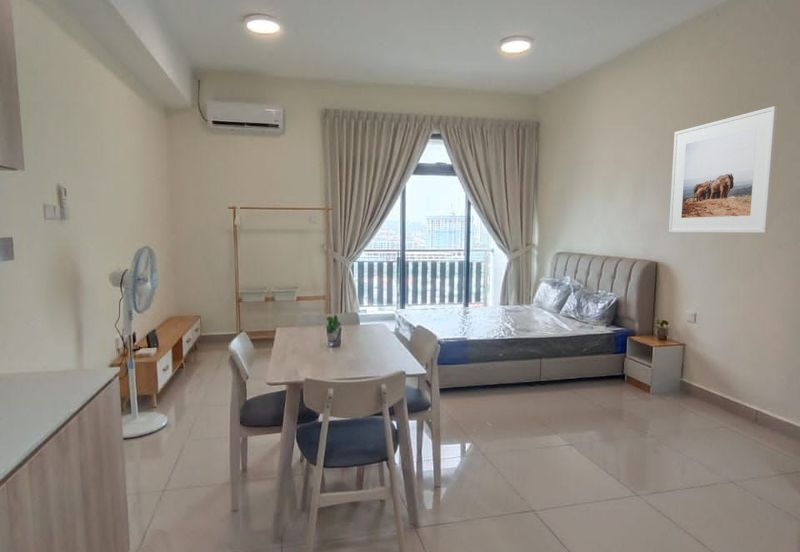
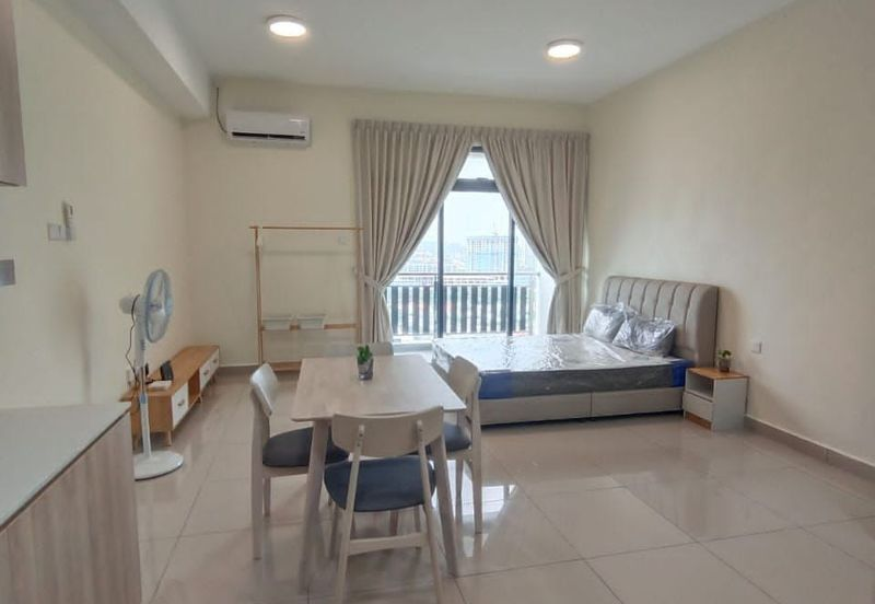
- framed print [668,105,778,234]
